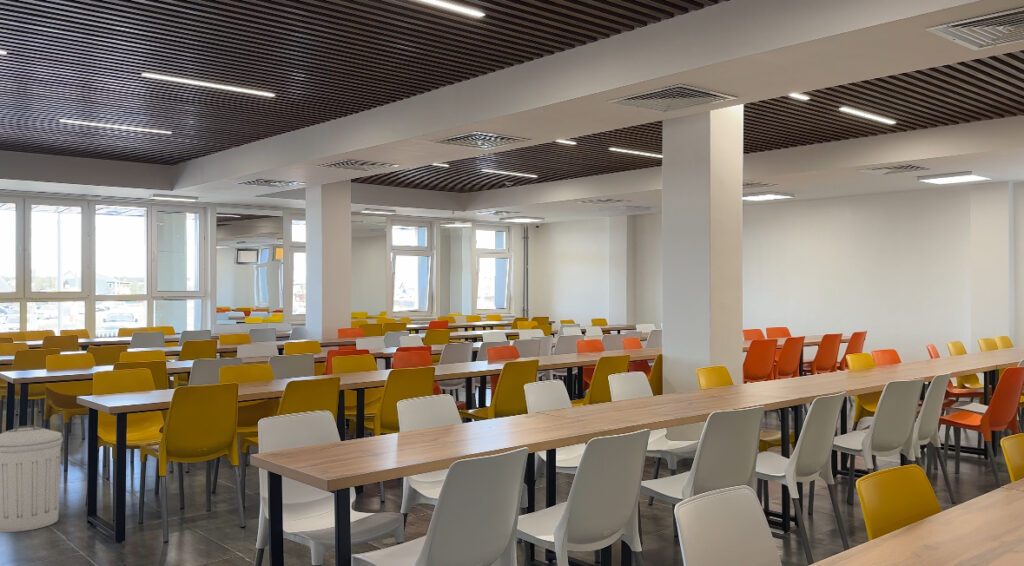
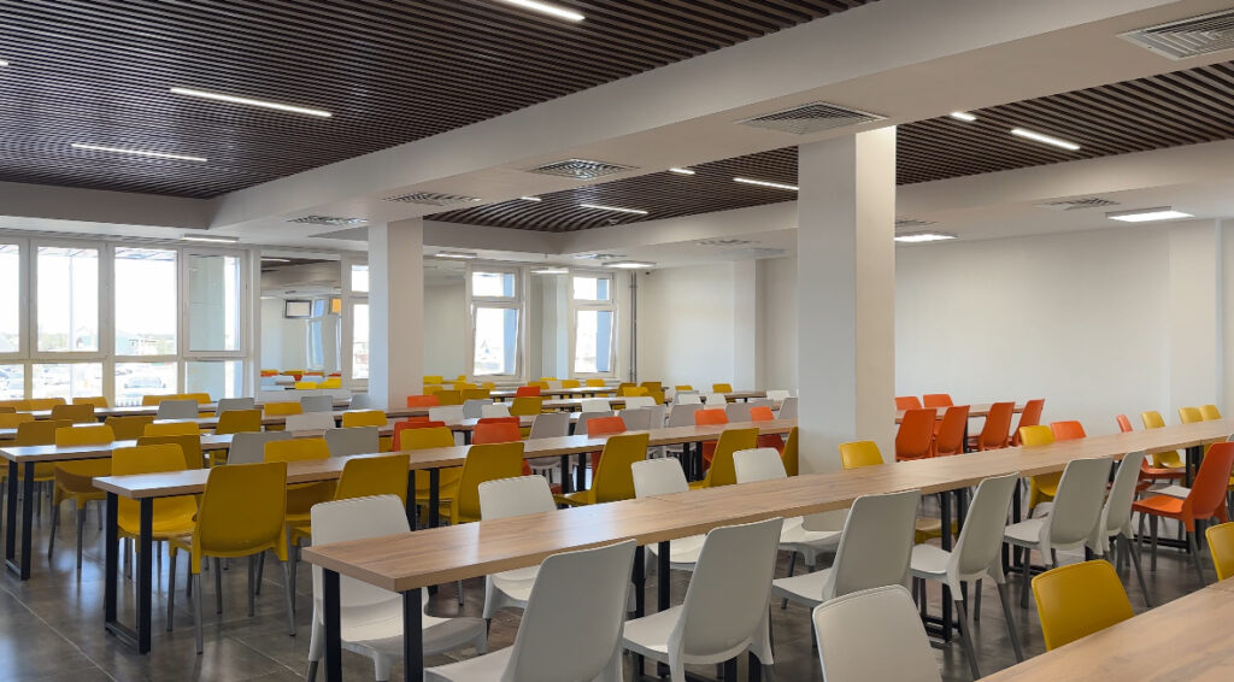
- trash can [0,424,65,533]
